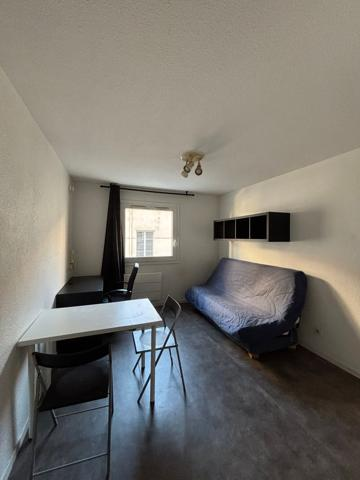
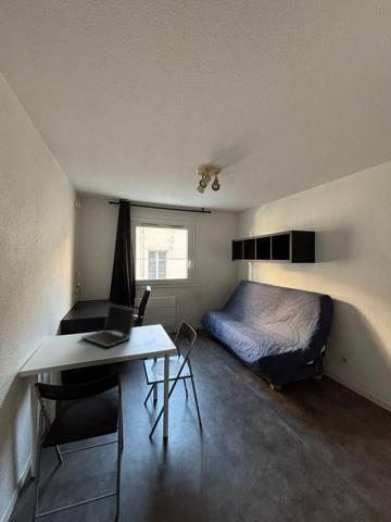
+ laptop computer [79,303,136,348]
